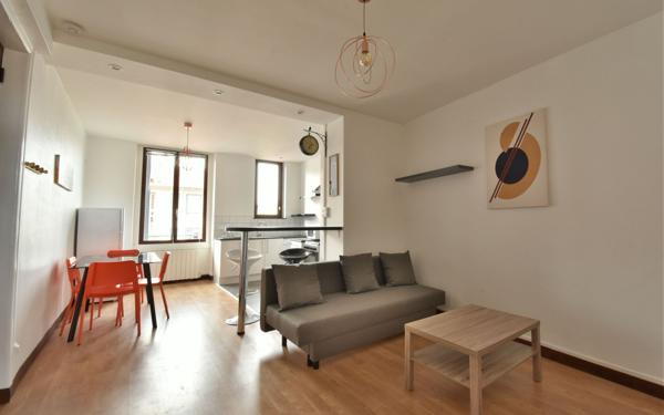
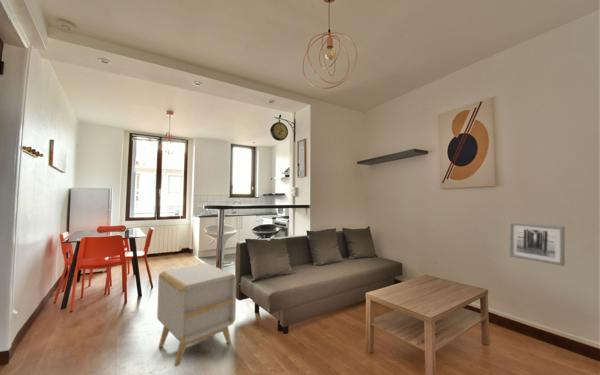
+ side table [156,262,237,368]
+ wall art [508,221,566,267]
